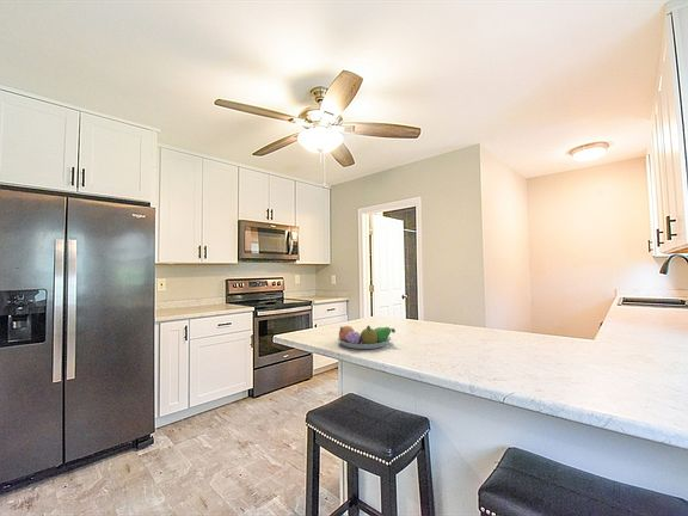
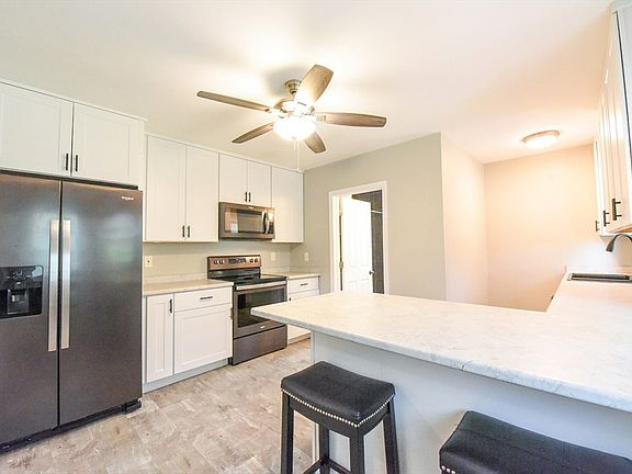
- fruit bowl [337,325,397,350]
